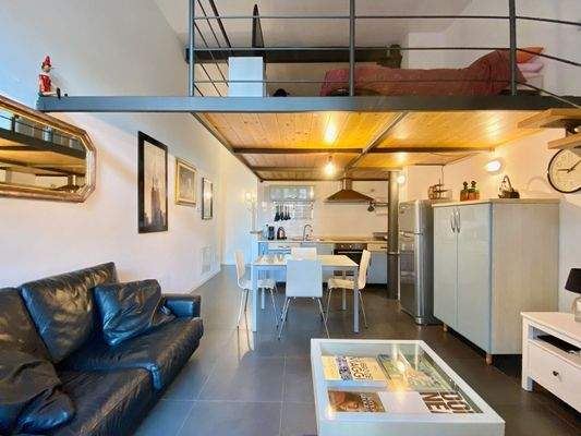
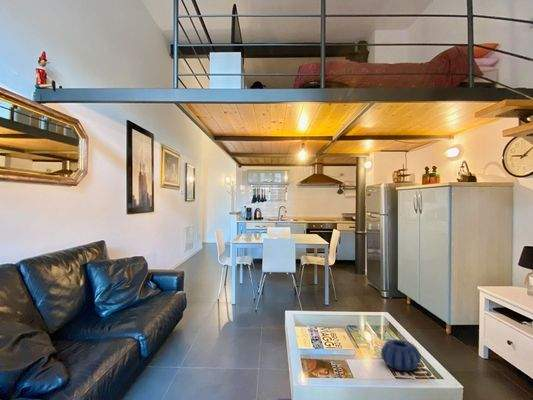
+ decorative bowl [380,338,422,372]
